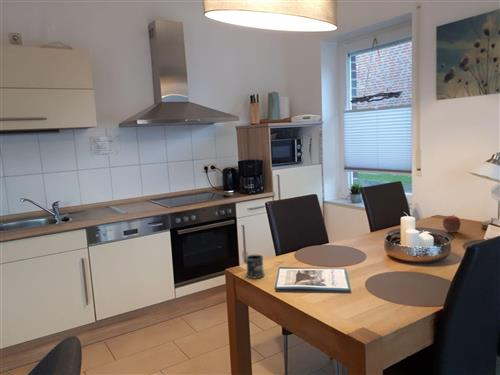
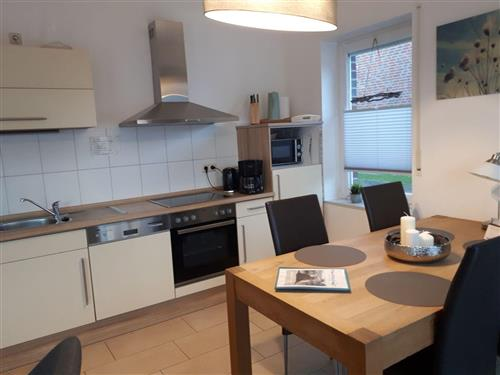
- mug [241,250,266,279]
- apple [442,214,462,233]
